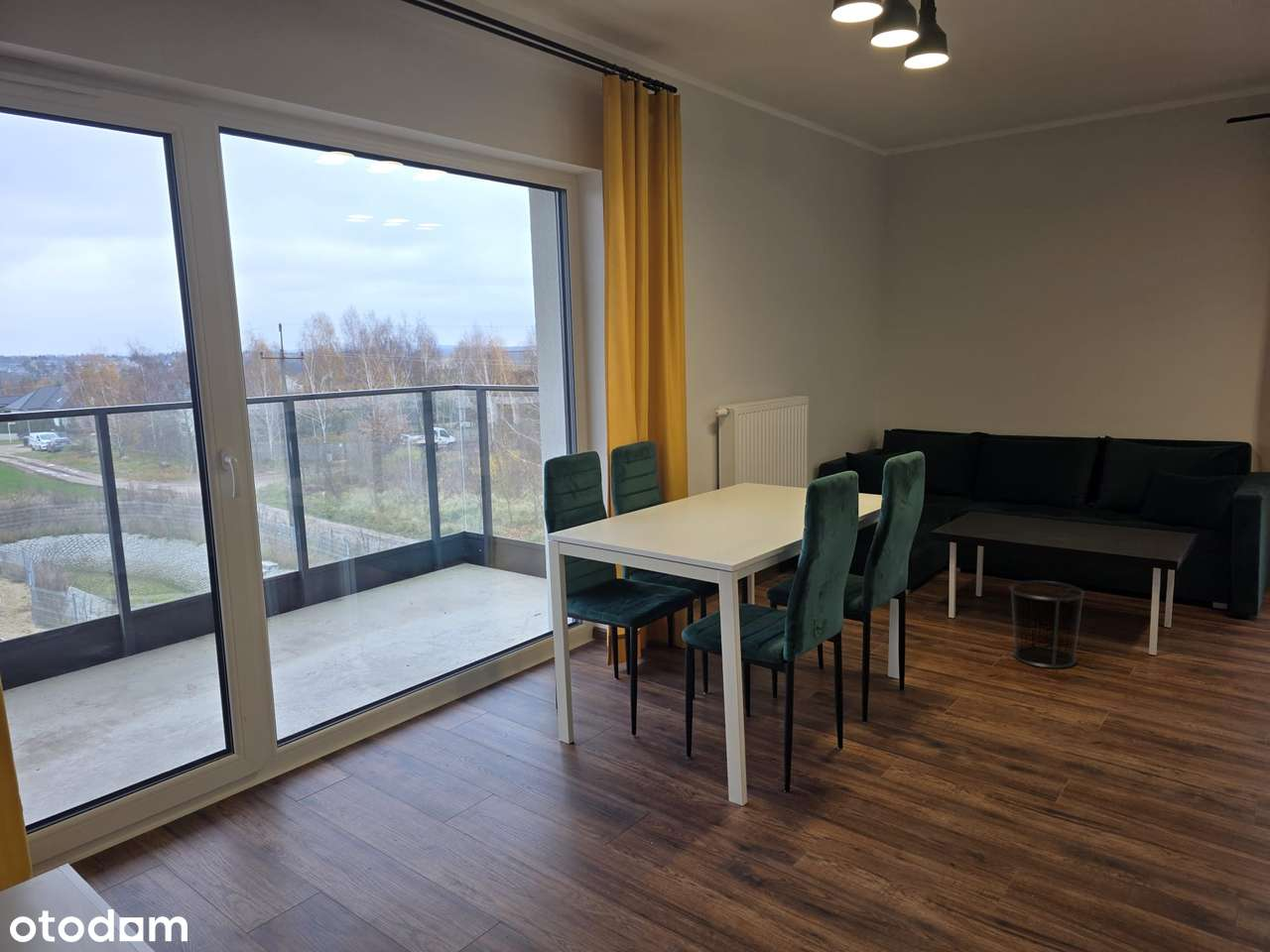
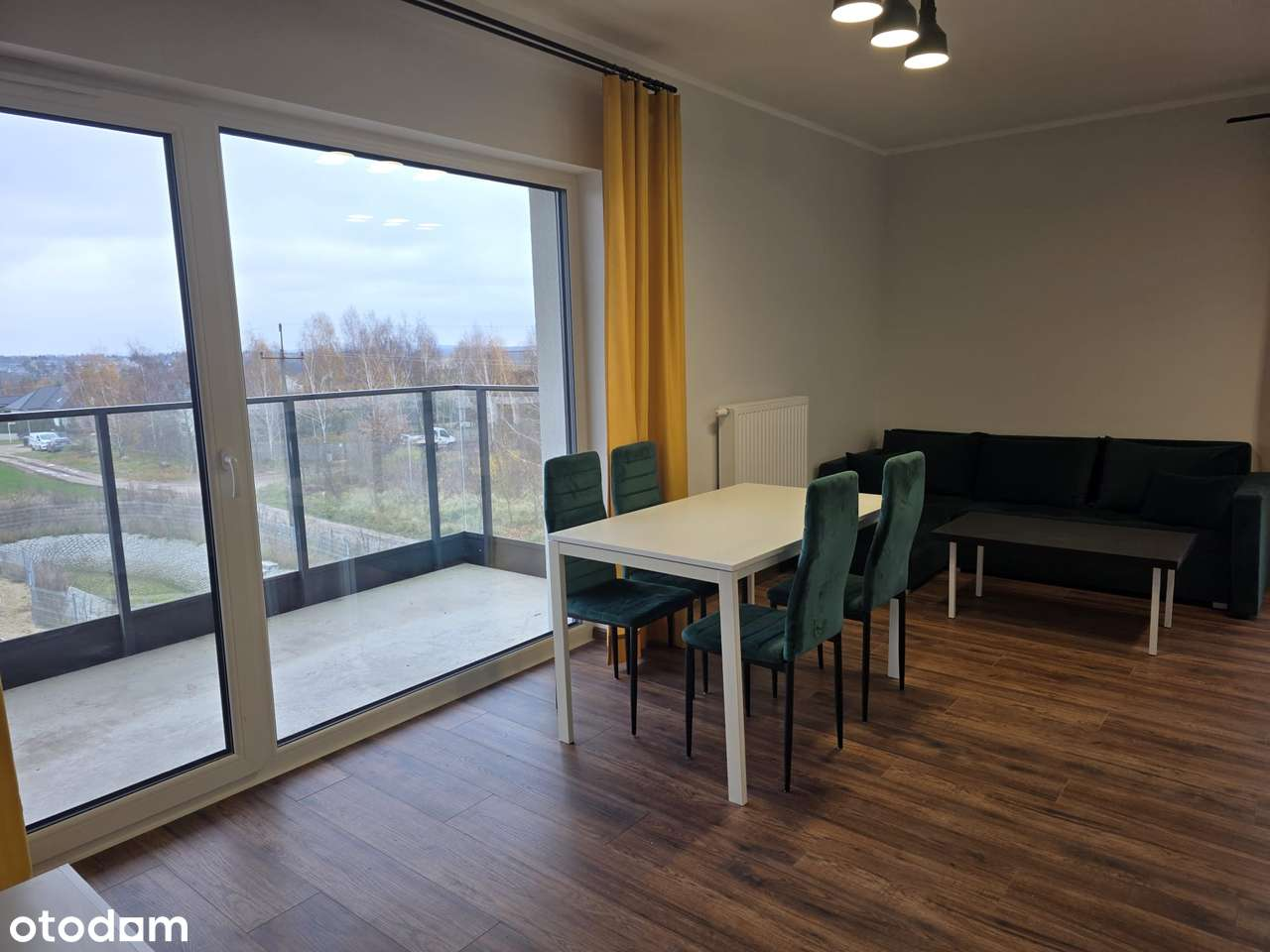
- waste bin [1009,579,1085,669]
